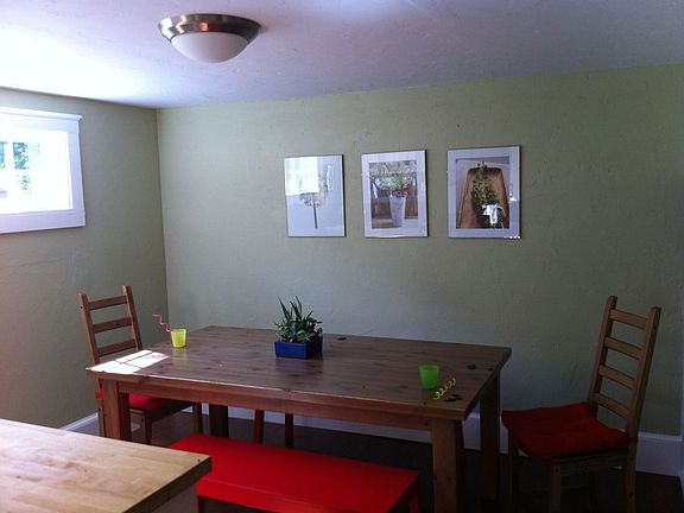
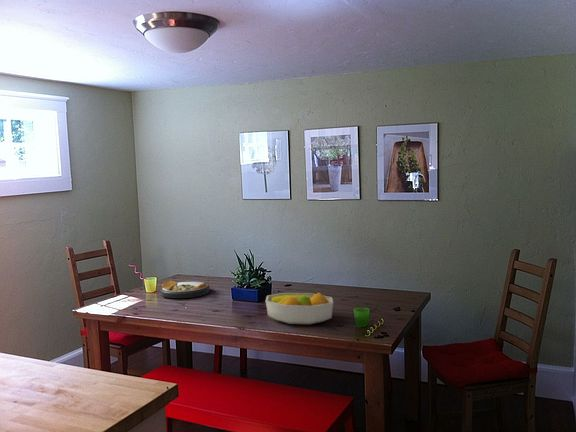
+ fruit bowl [265,291,334,326]
+ plate [159,279,211,299]
